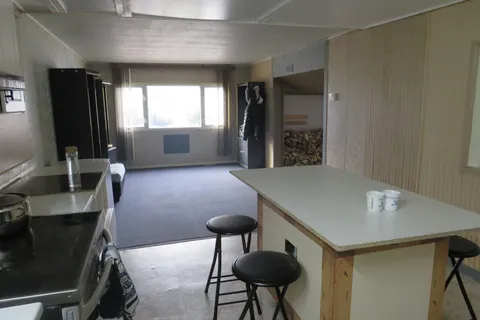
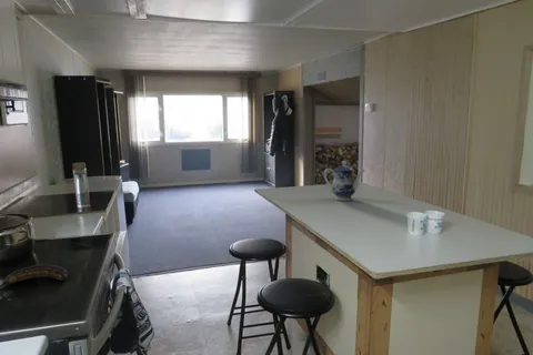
+ teapot [323,160,366,202]
+ banana [0,263,69,290]
